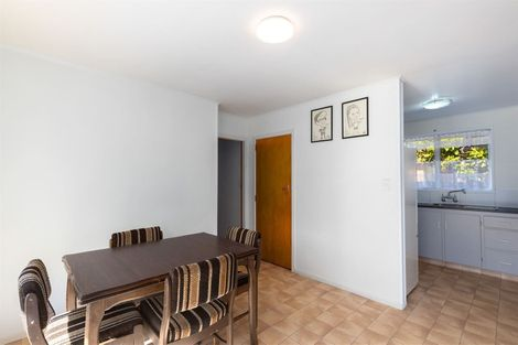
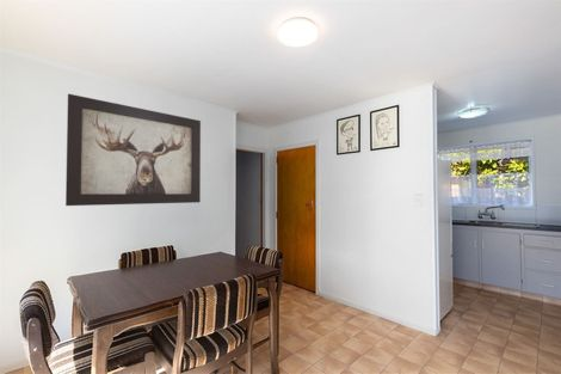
+ wall art [64,93,202,207]
